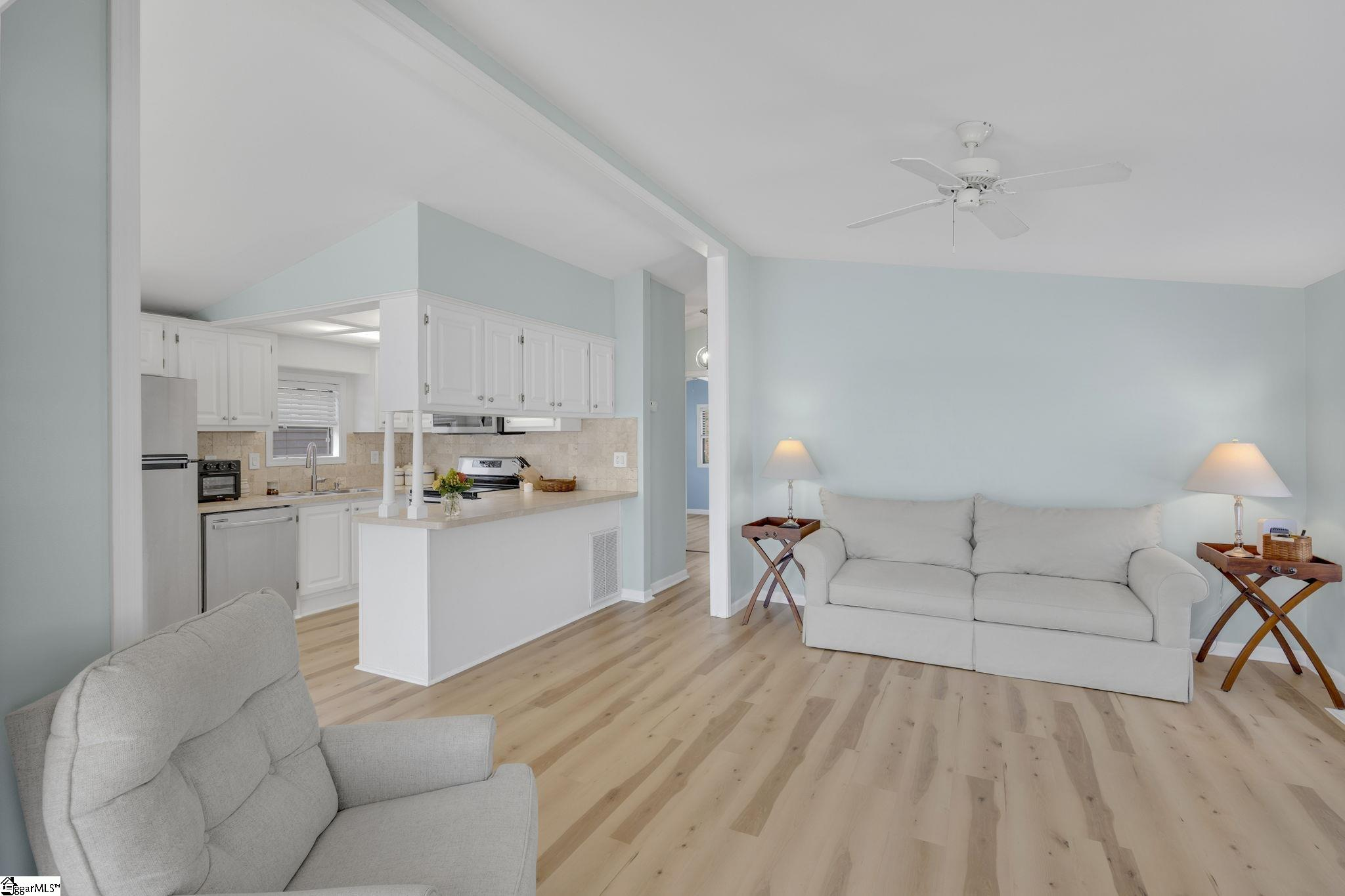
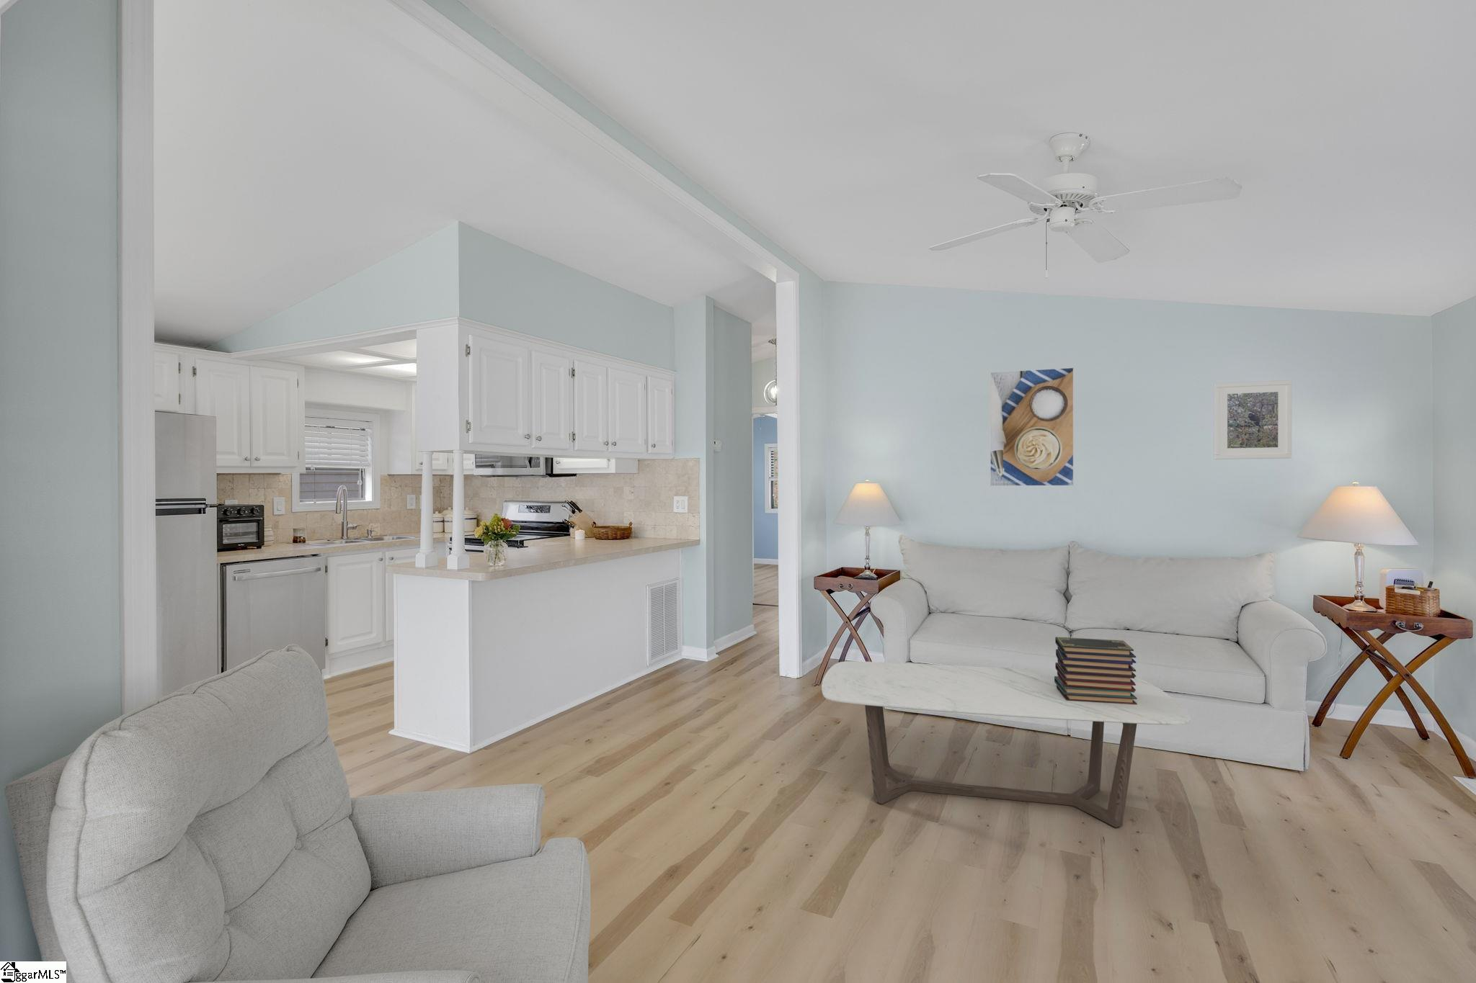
+ coffee table [821,660,1192,828]
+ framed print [990,366,1074,487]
+ book stack [1055,636,1137,704]
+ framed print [1213,380,1293,460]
